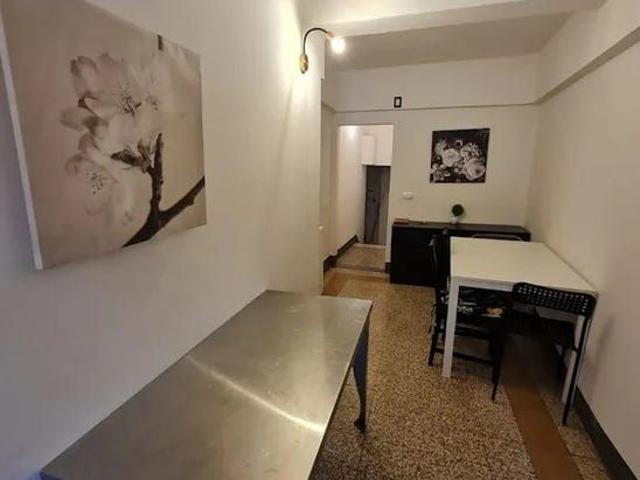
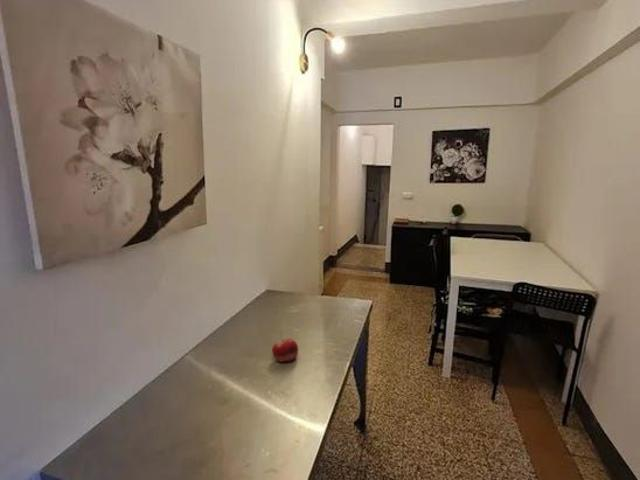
+ fruit [271,337,299,363]
